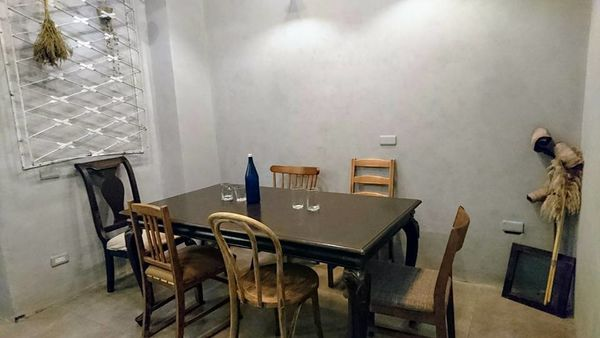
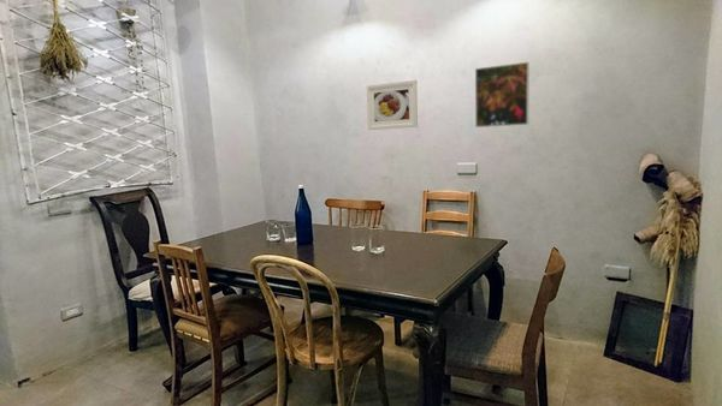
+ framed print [366,79,419,131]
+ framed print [474,61,531,129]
